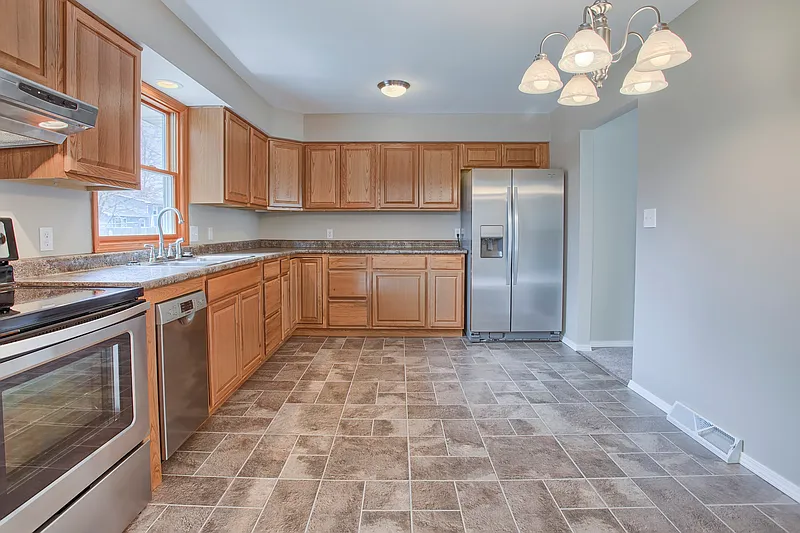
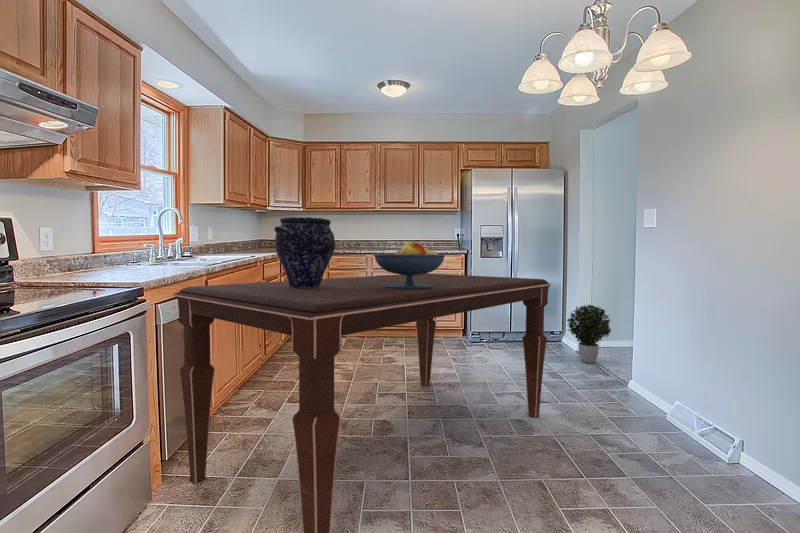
+ potted plant [566,303,612,365]
+ fruit bowl [373,241,446,289]
+ dining table [172,273,552,533]
+ vase [273,216,336,288]
